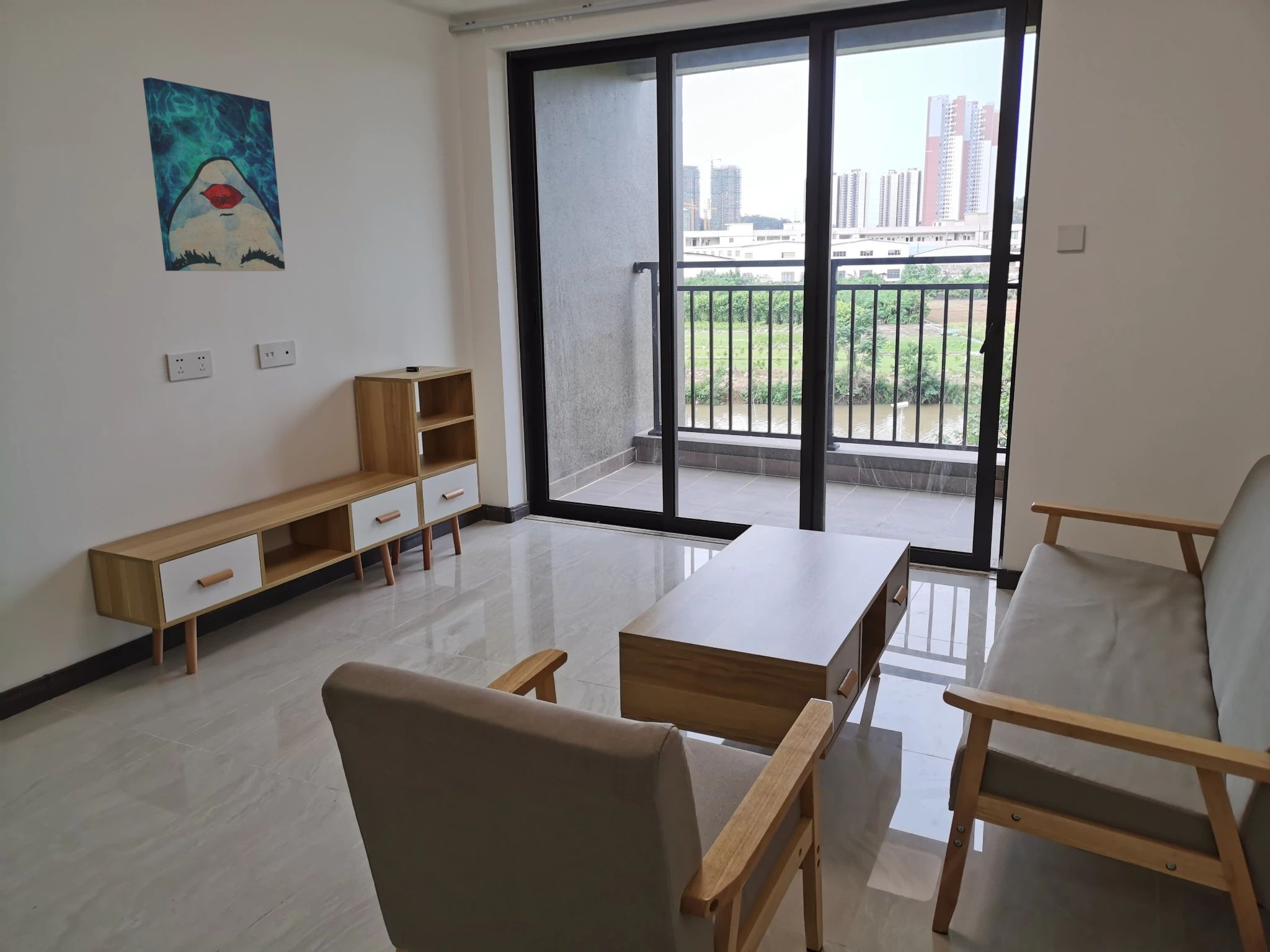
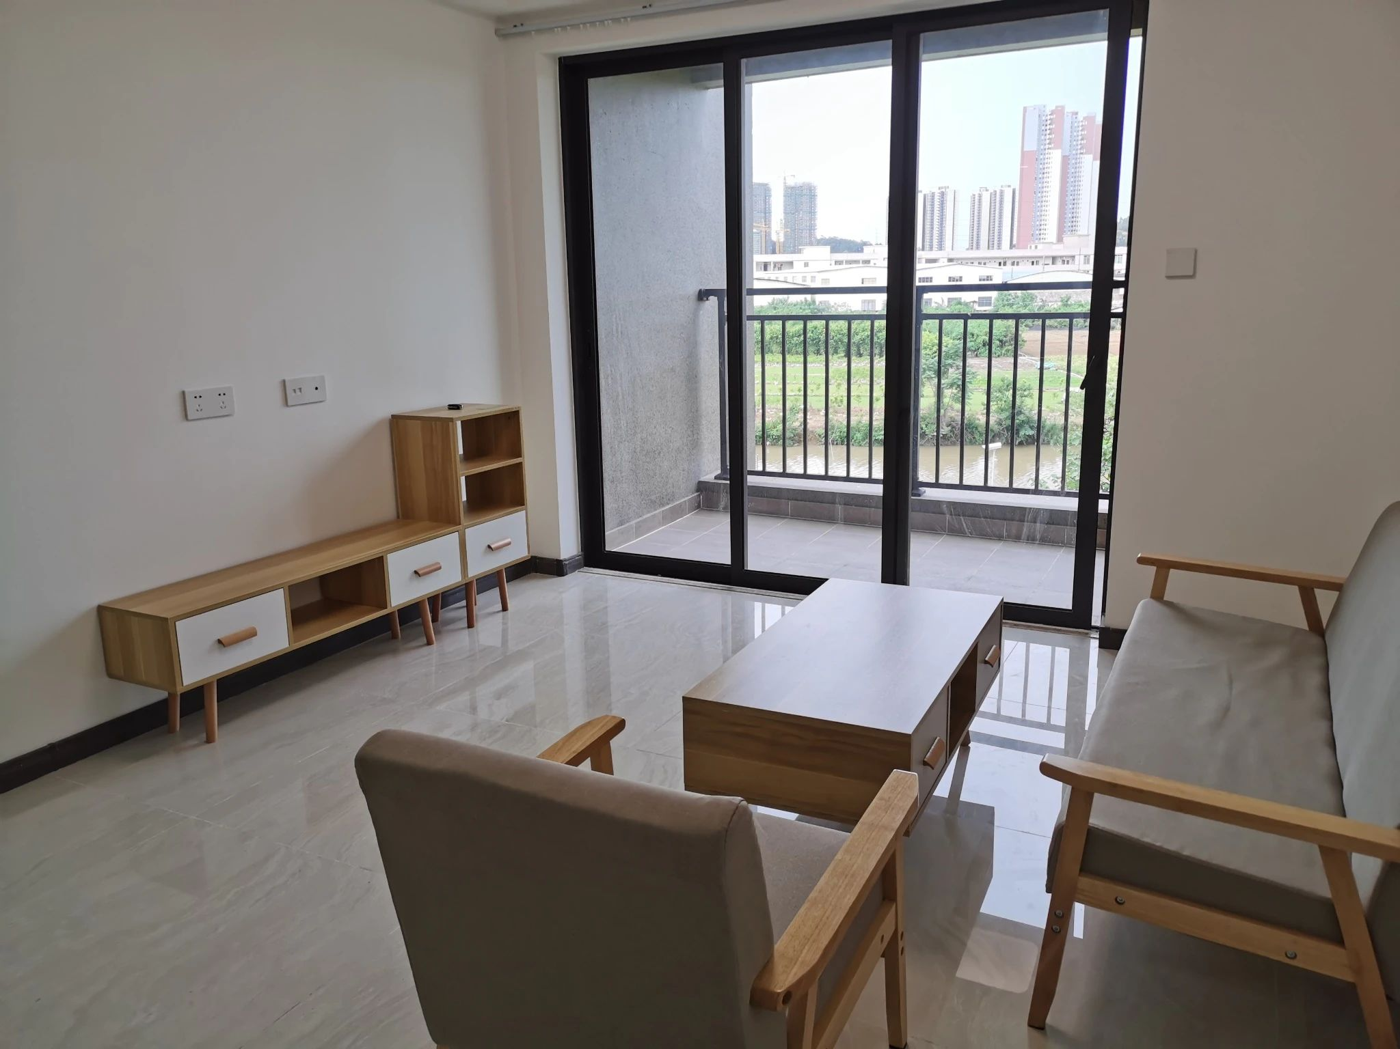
- wall art [143,77,286,271]
